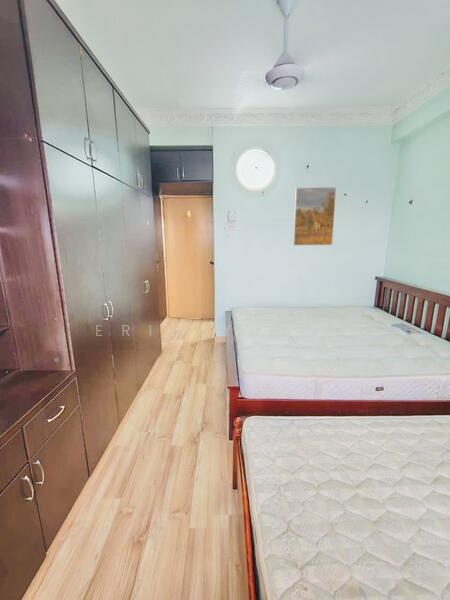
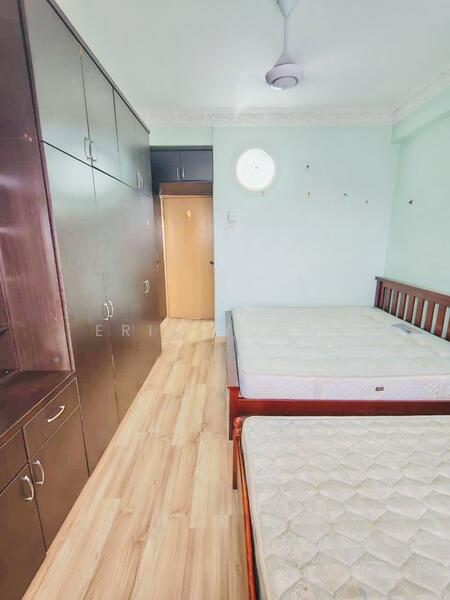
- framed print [292,186,337,246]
